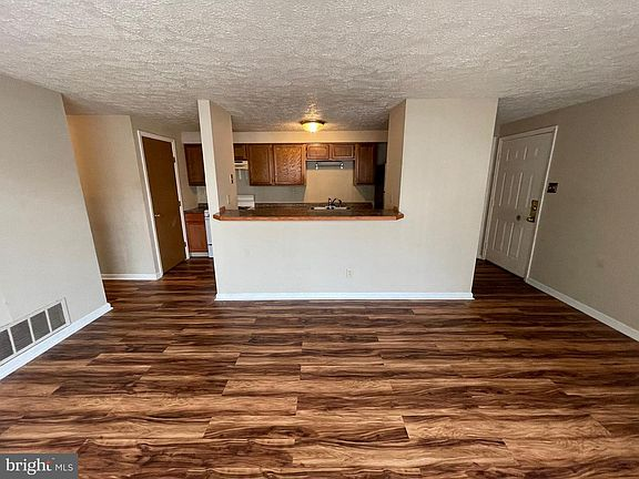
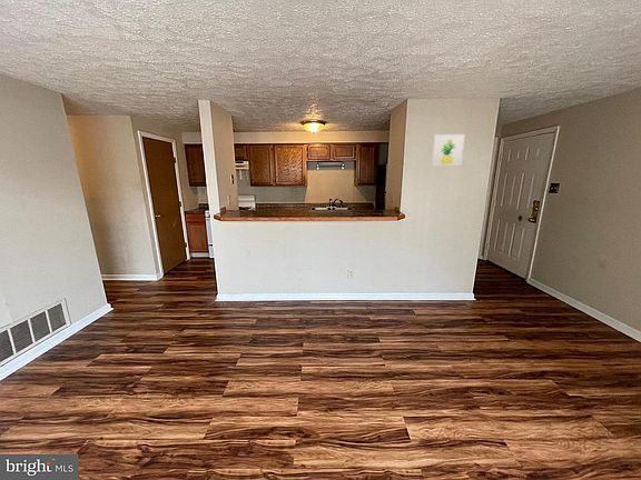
+ wall art [431,133,466,167]
